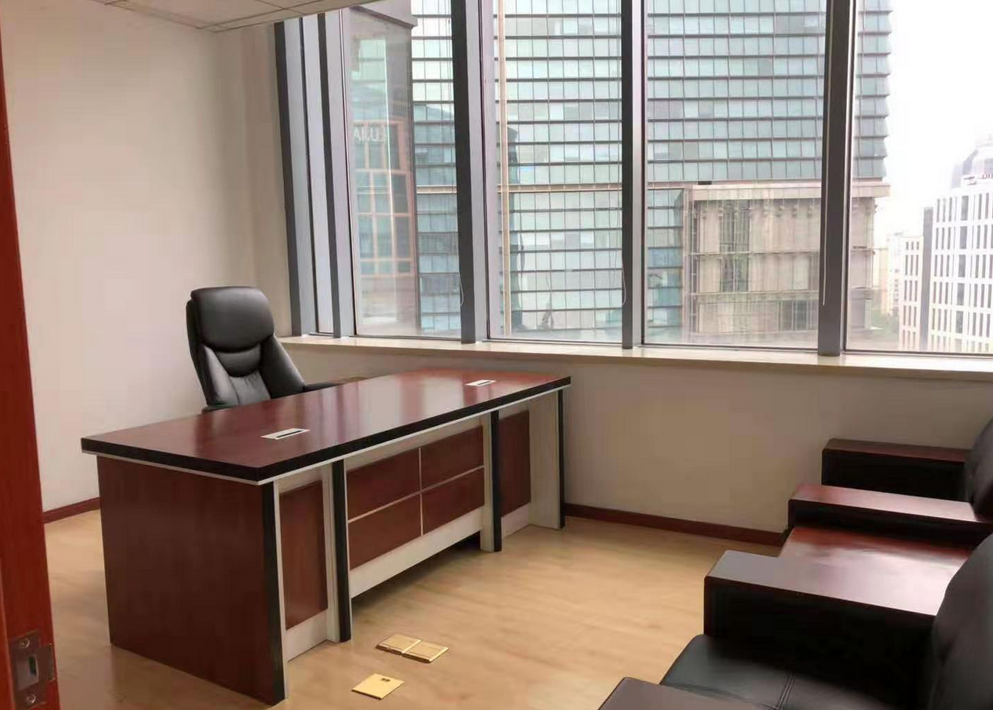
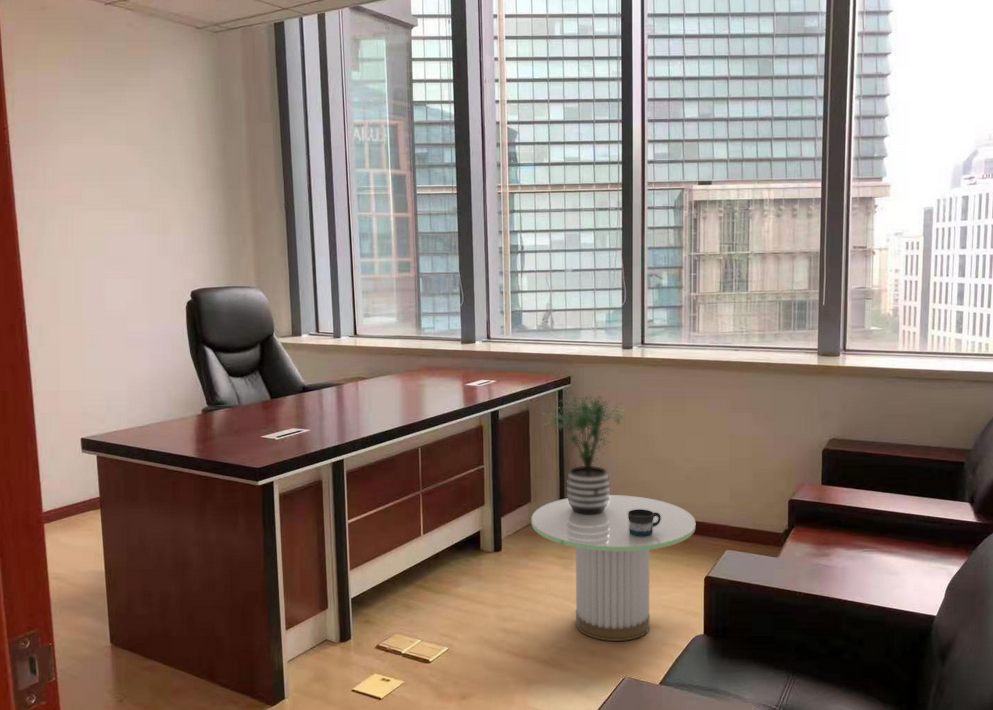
+ side table [531,494,696,642]
+ mug [628,509,661,537]
+ potted plant [542,393,626,515]
